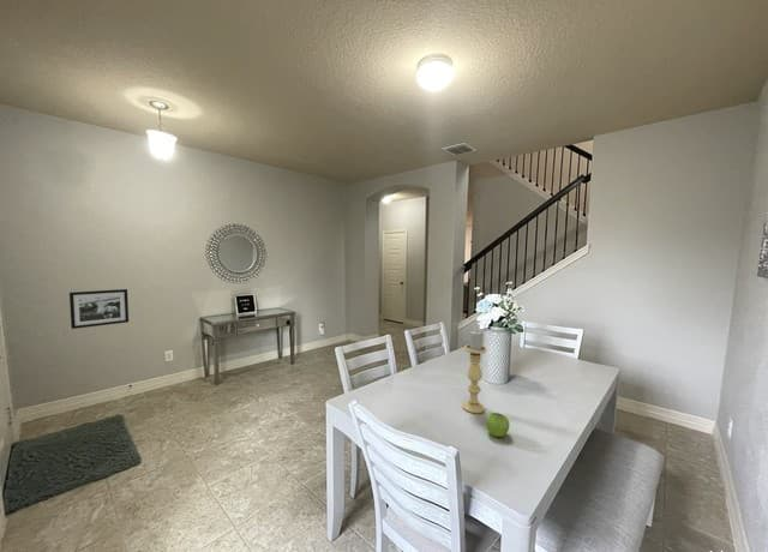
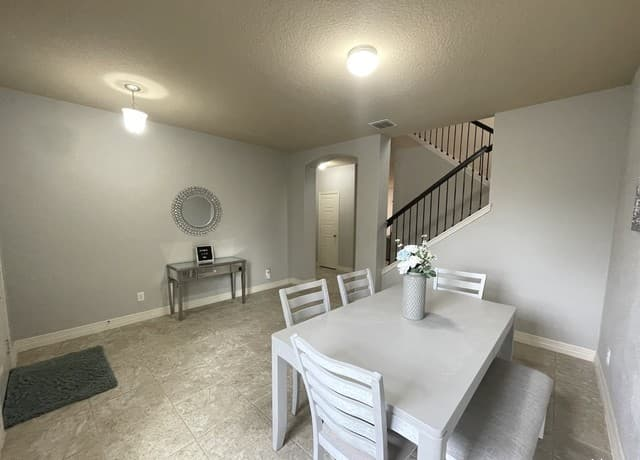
- candle holder [461,330,487,414]
- fruit [485,412,510,438]
- picture frame [68,288,130,330]
